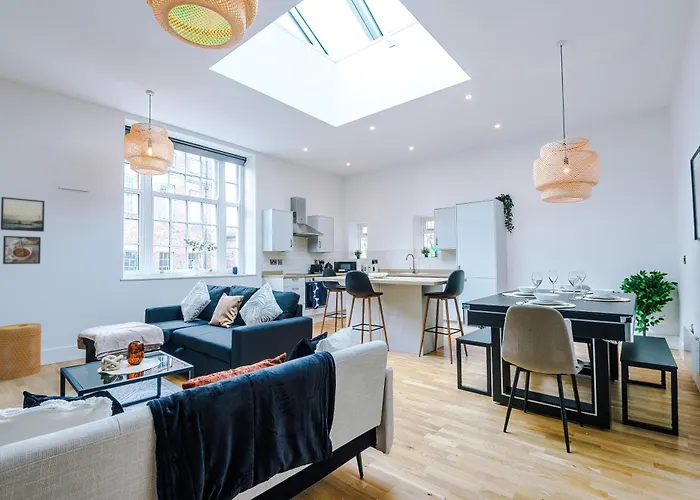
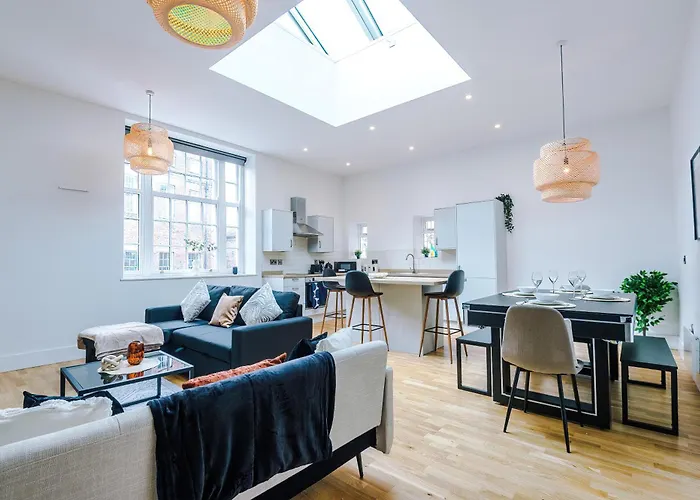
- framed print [2,235,42,265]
- basket [0,322,43,380]
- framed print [0,196,45,233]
